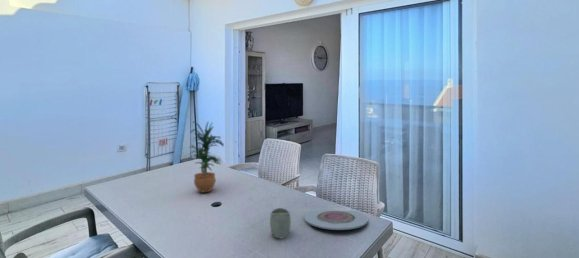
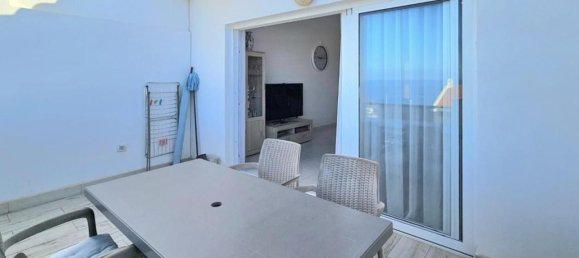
- potted plant [187,120,225,193]
- cup [269,207,292,239]
- plate [303,210,369,231]
